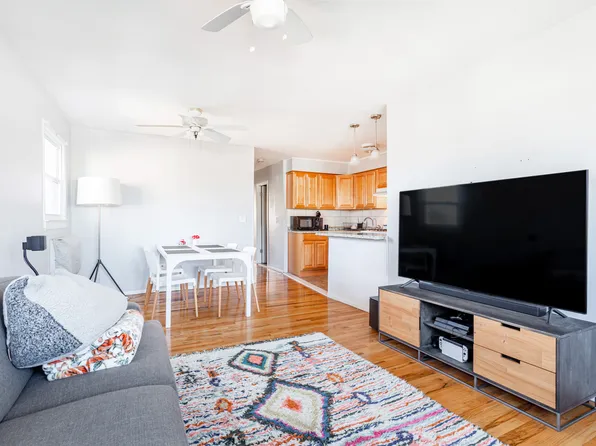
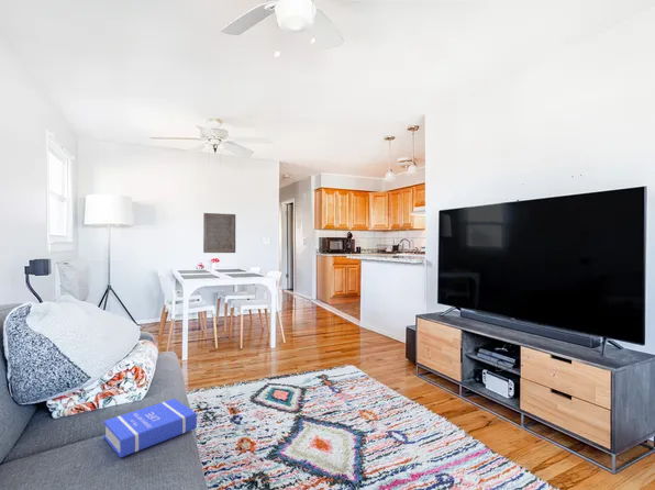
+ stone plaque [202,212,236,254]
+ book [102,398,198,458]
